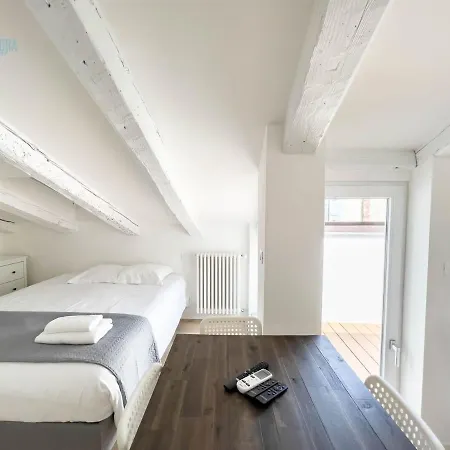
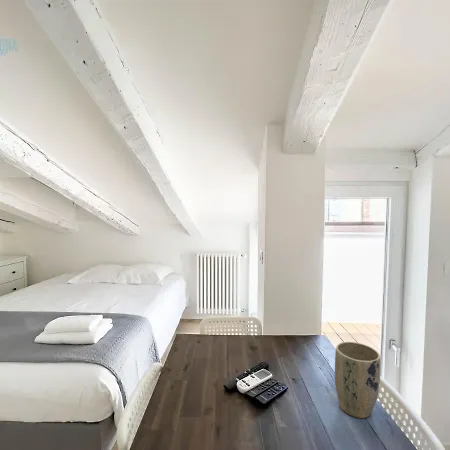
+ plant pot [334,341,382,419]
